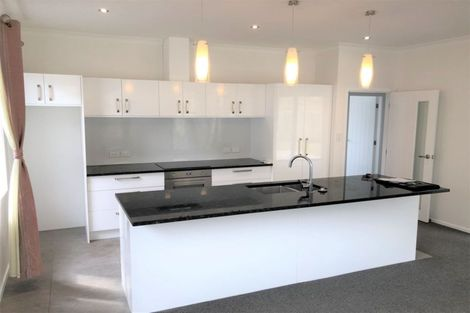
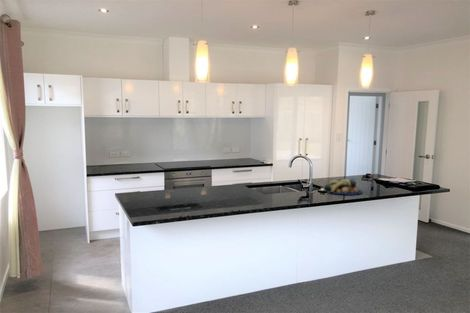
+ fruit bowl [324,177,364,196]
